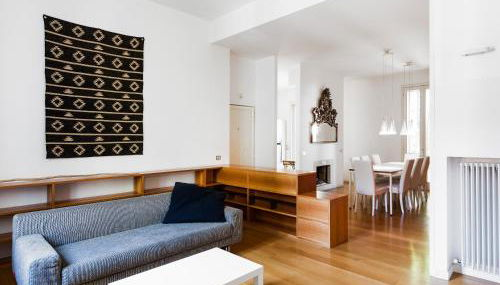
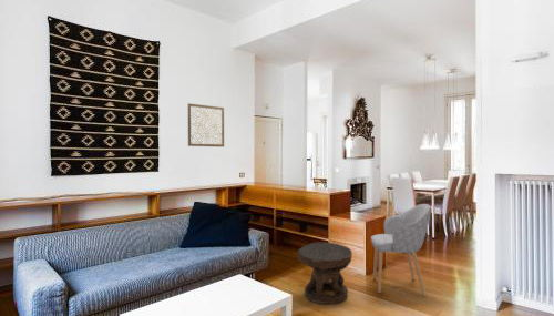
+ wall art [187,102,225,147]
+ chair [370,203,432,298]
+ side table [297,242,353,305]
